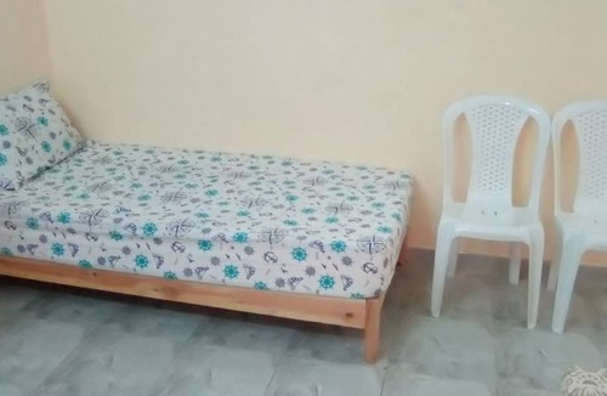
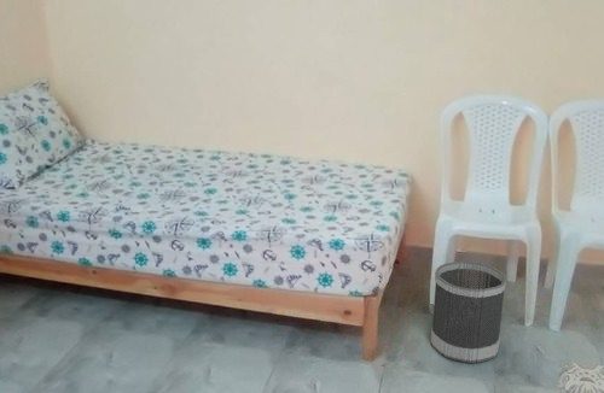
+ wastebasket [429,260,507,364]
